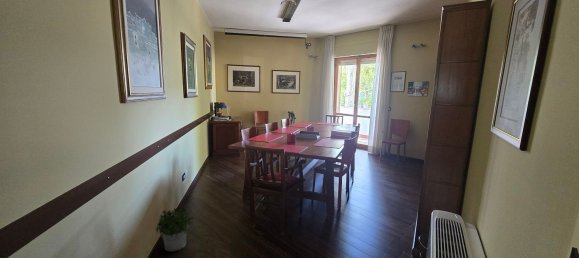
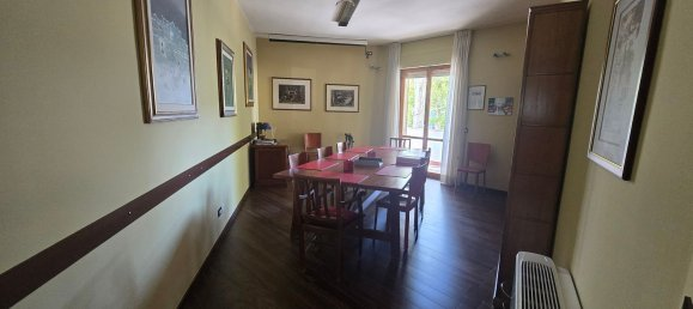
- potted plant [154,205,195,252]
